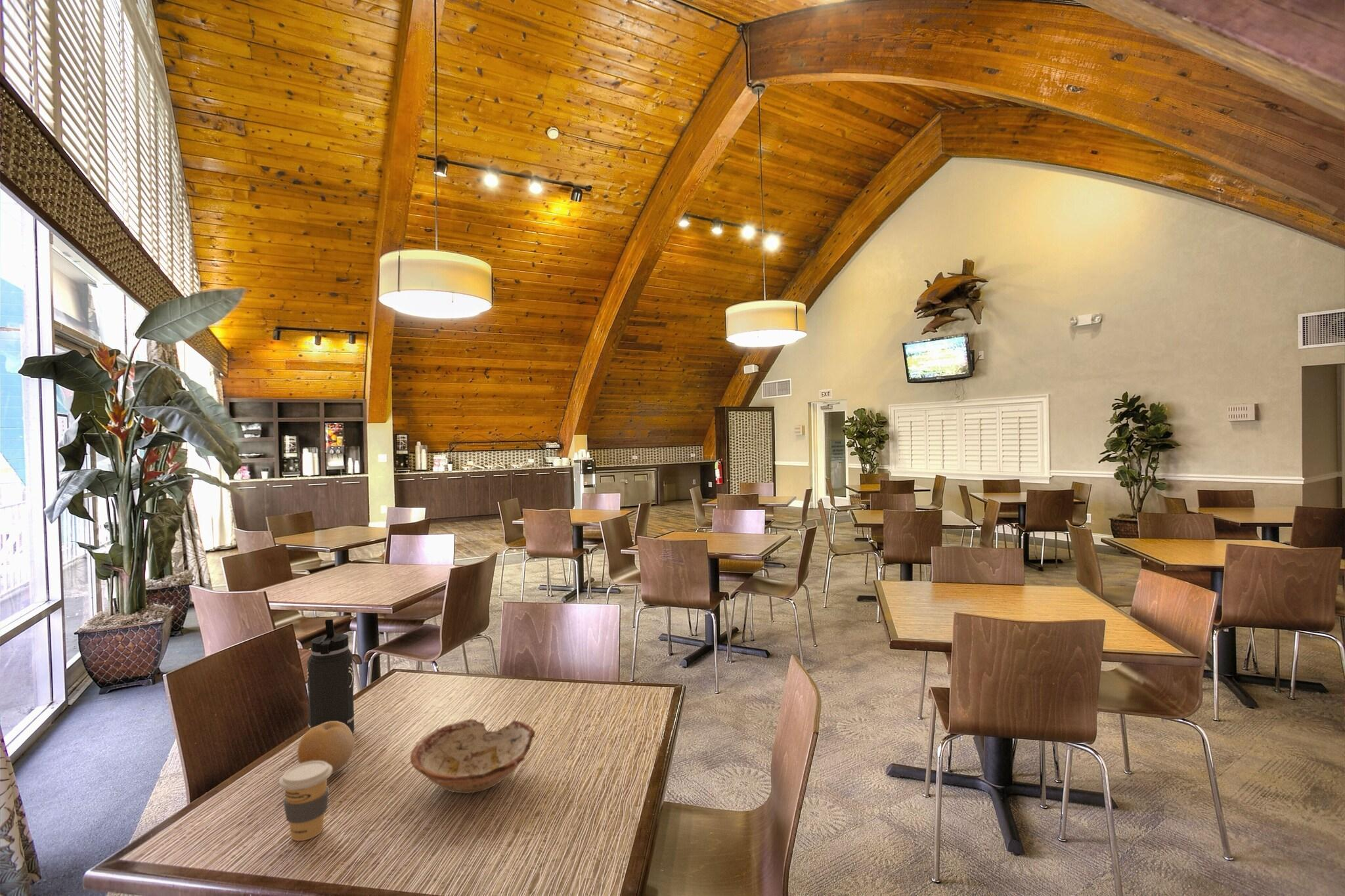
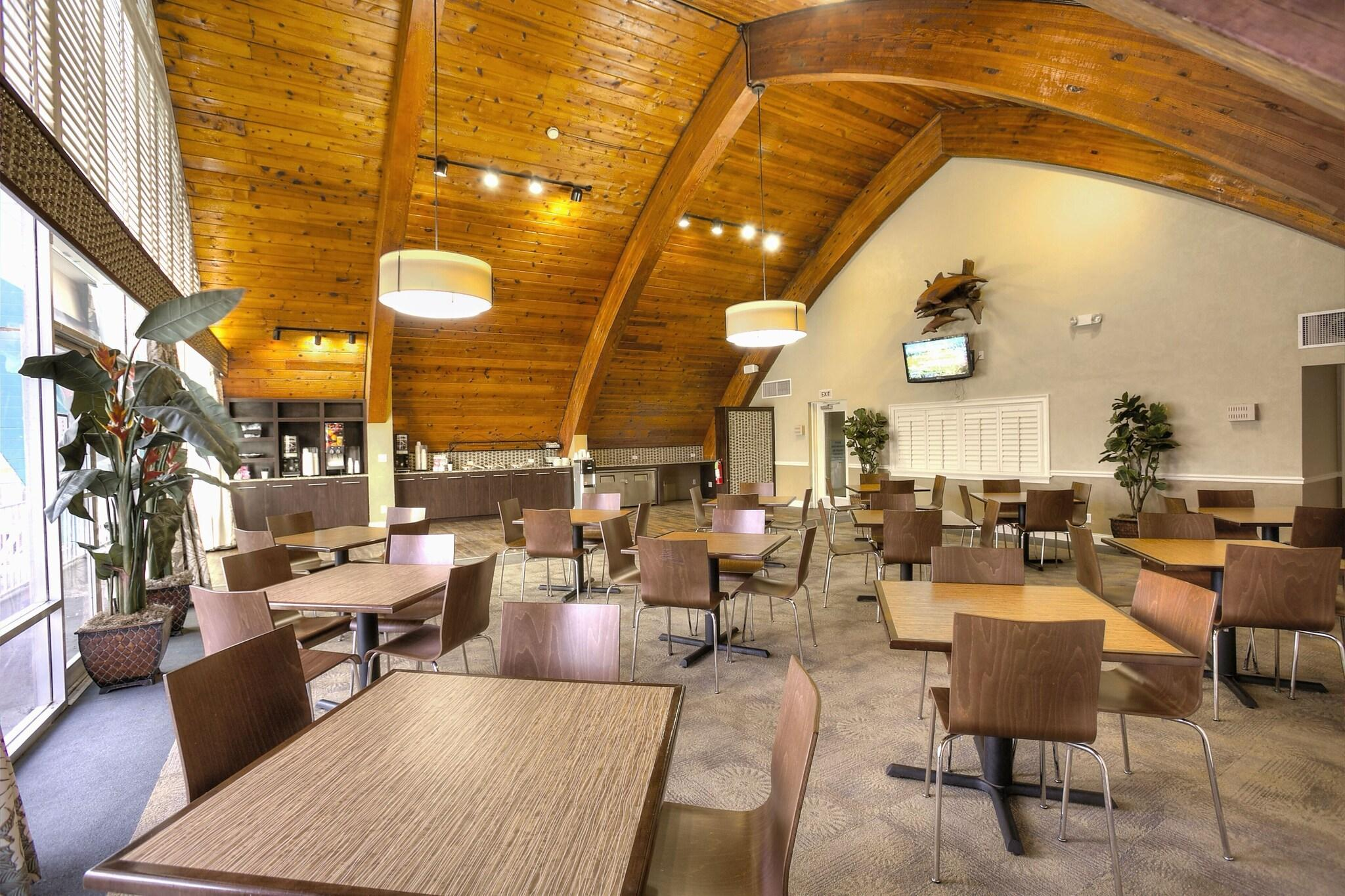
- coffee cup [278,761,332,842]
- thermos bottle [306,619,355,734]
- bowl [410,718,536,794]
- fruit [297,721,355,775]
